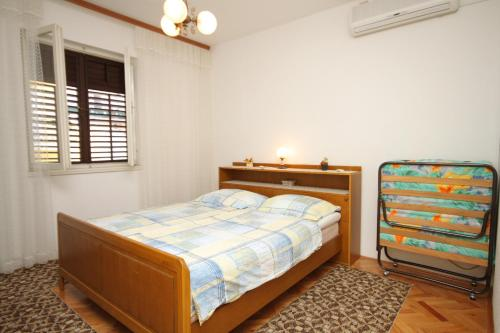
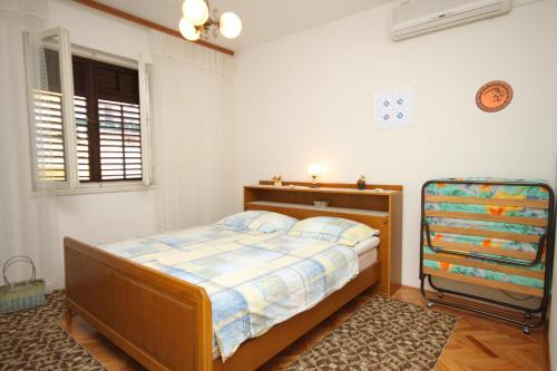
+ decorative plate [475,79,515,114]
+ wall art [373,86,414,131]
+ basket [0,254,47,315]
